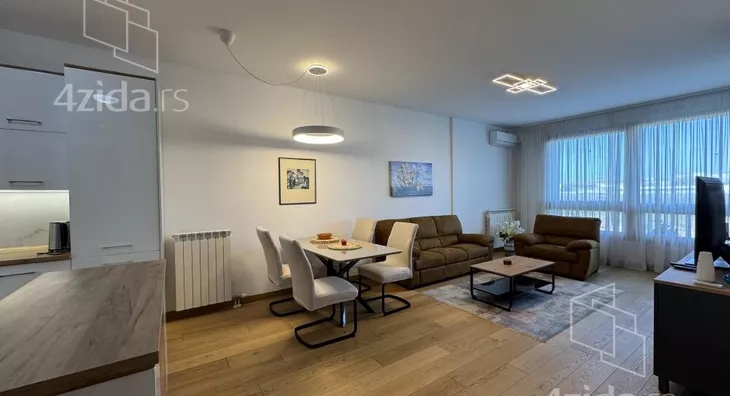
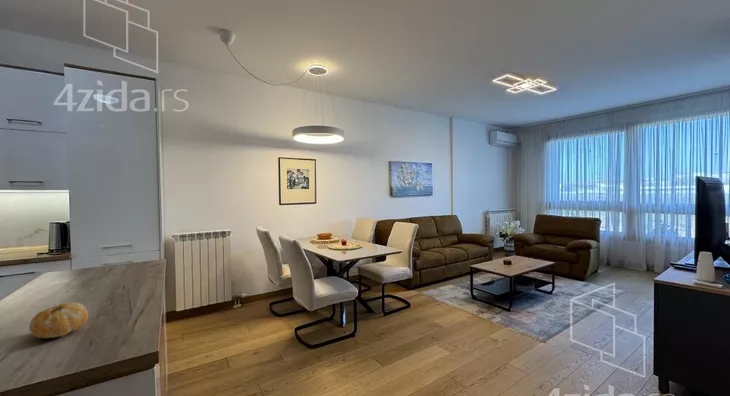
+ fruit [28,301,89,339]
